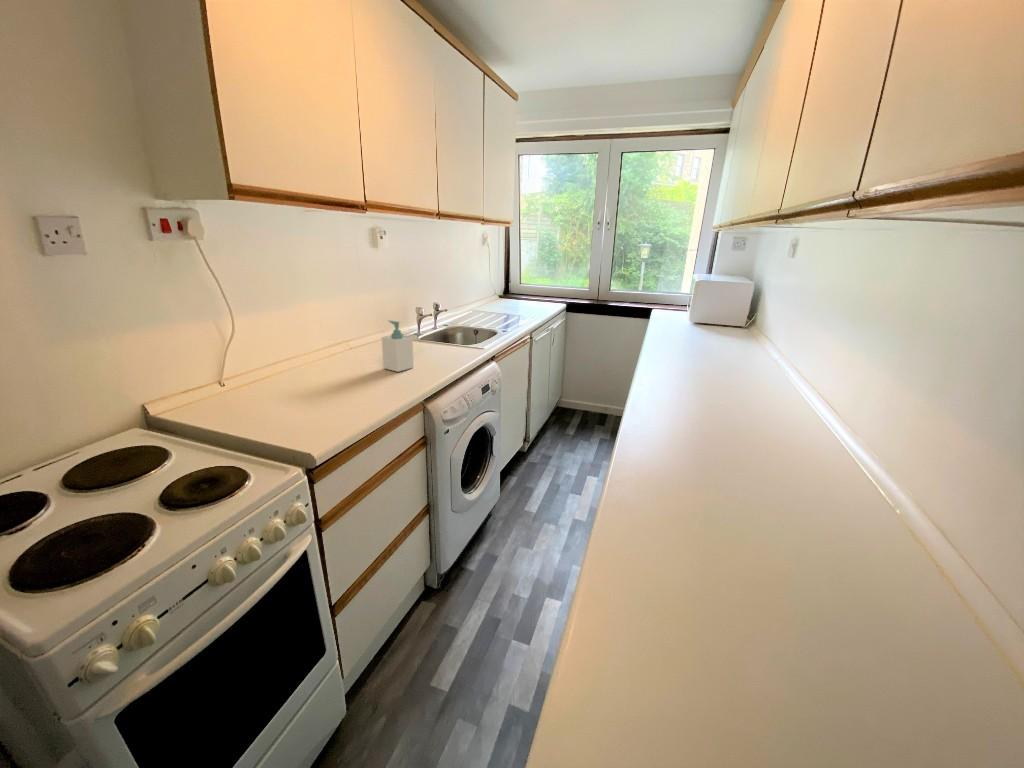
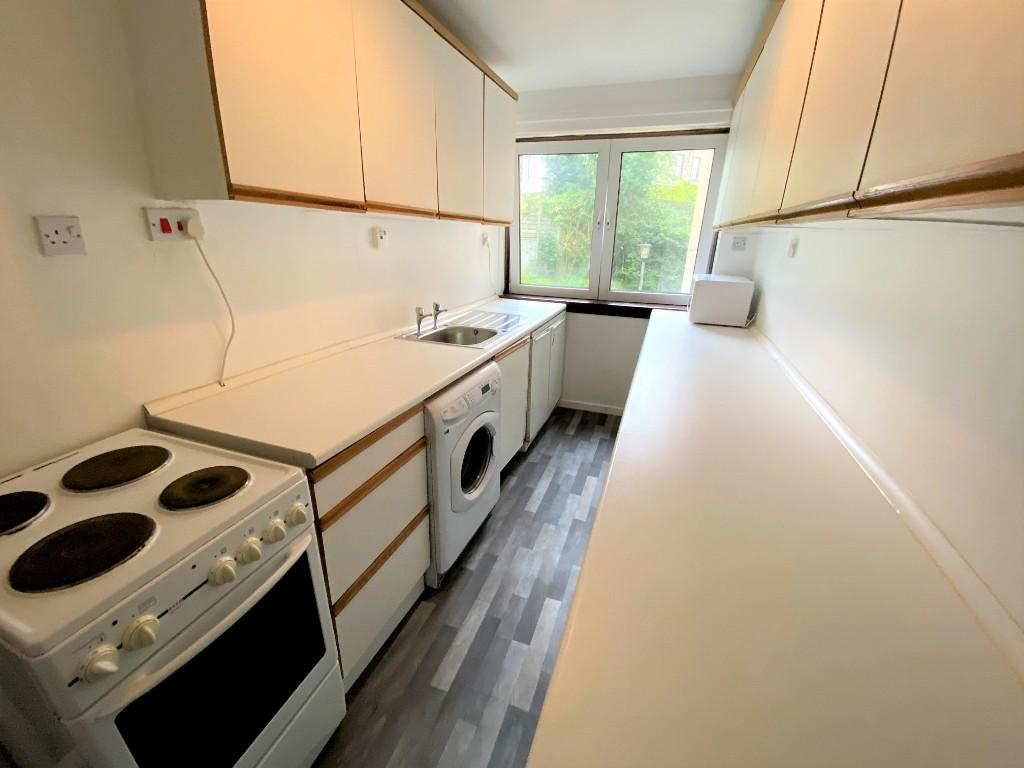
- soap bottle [381,320,415,373]
